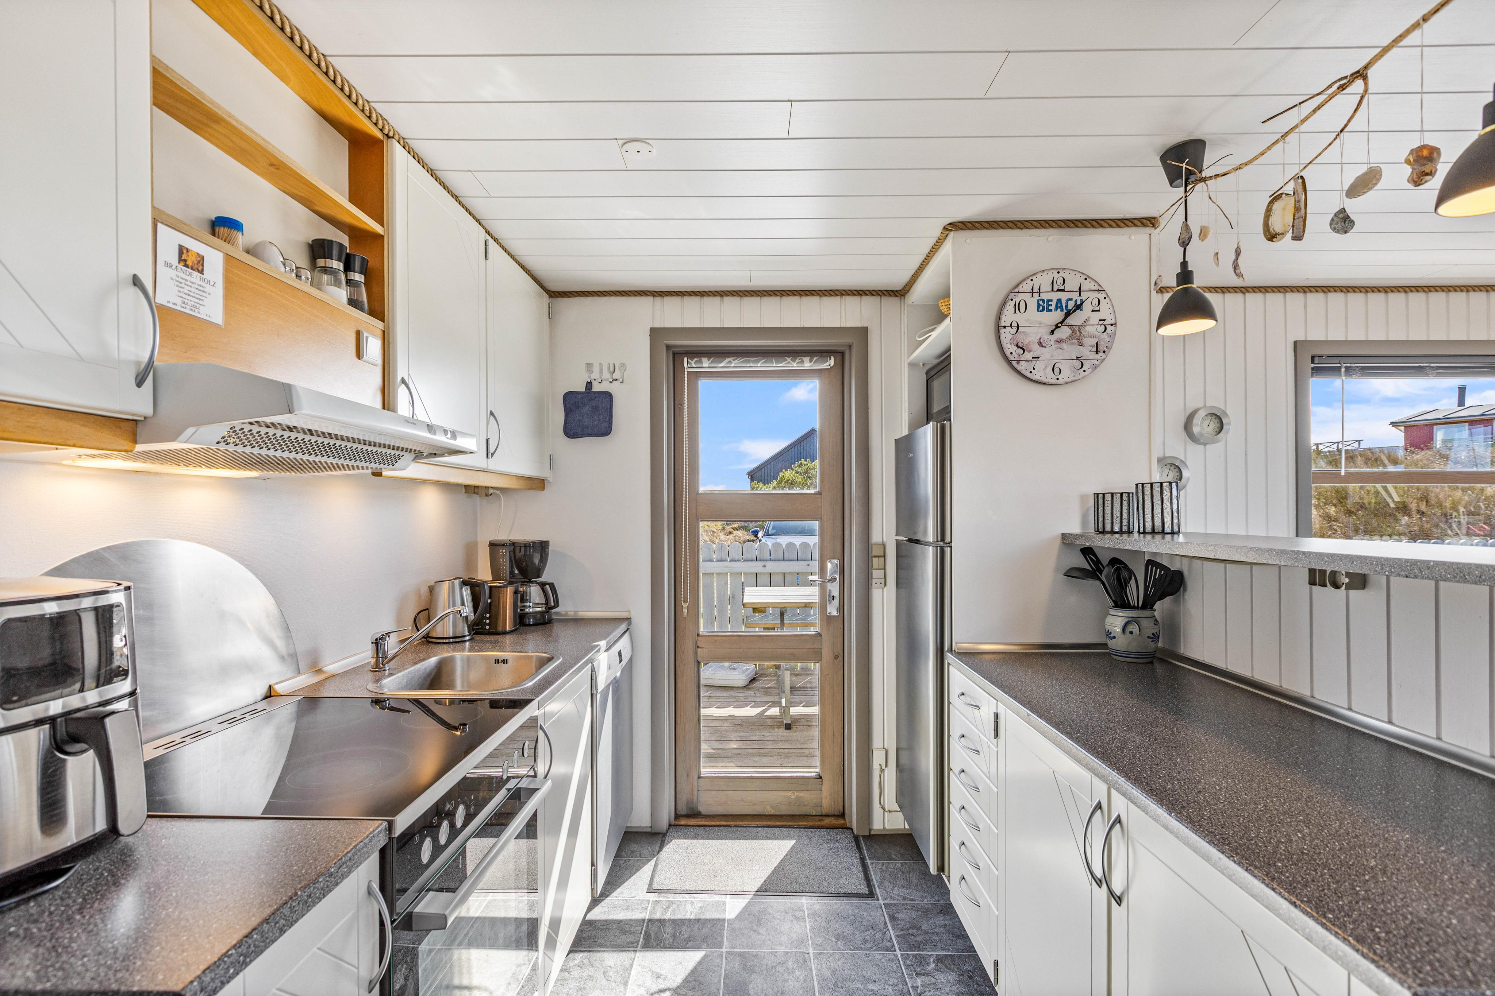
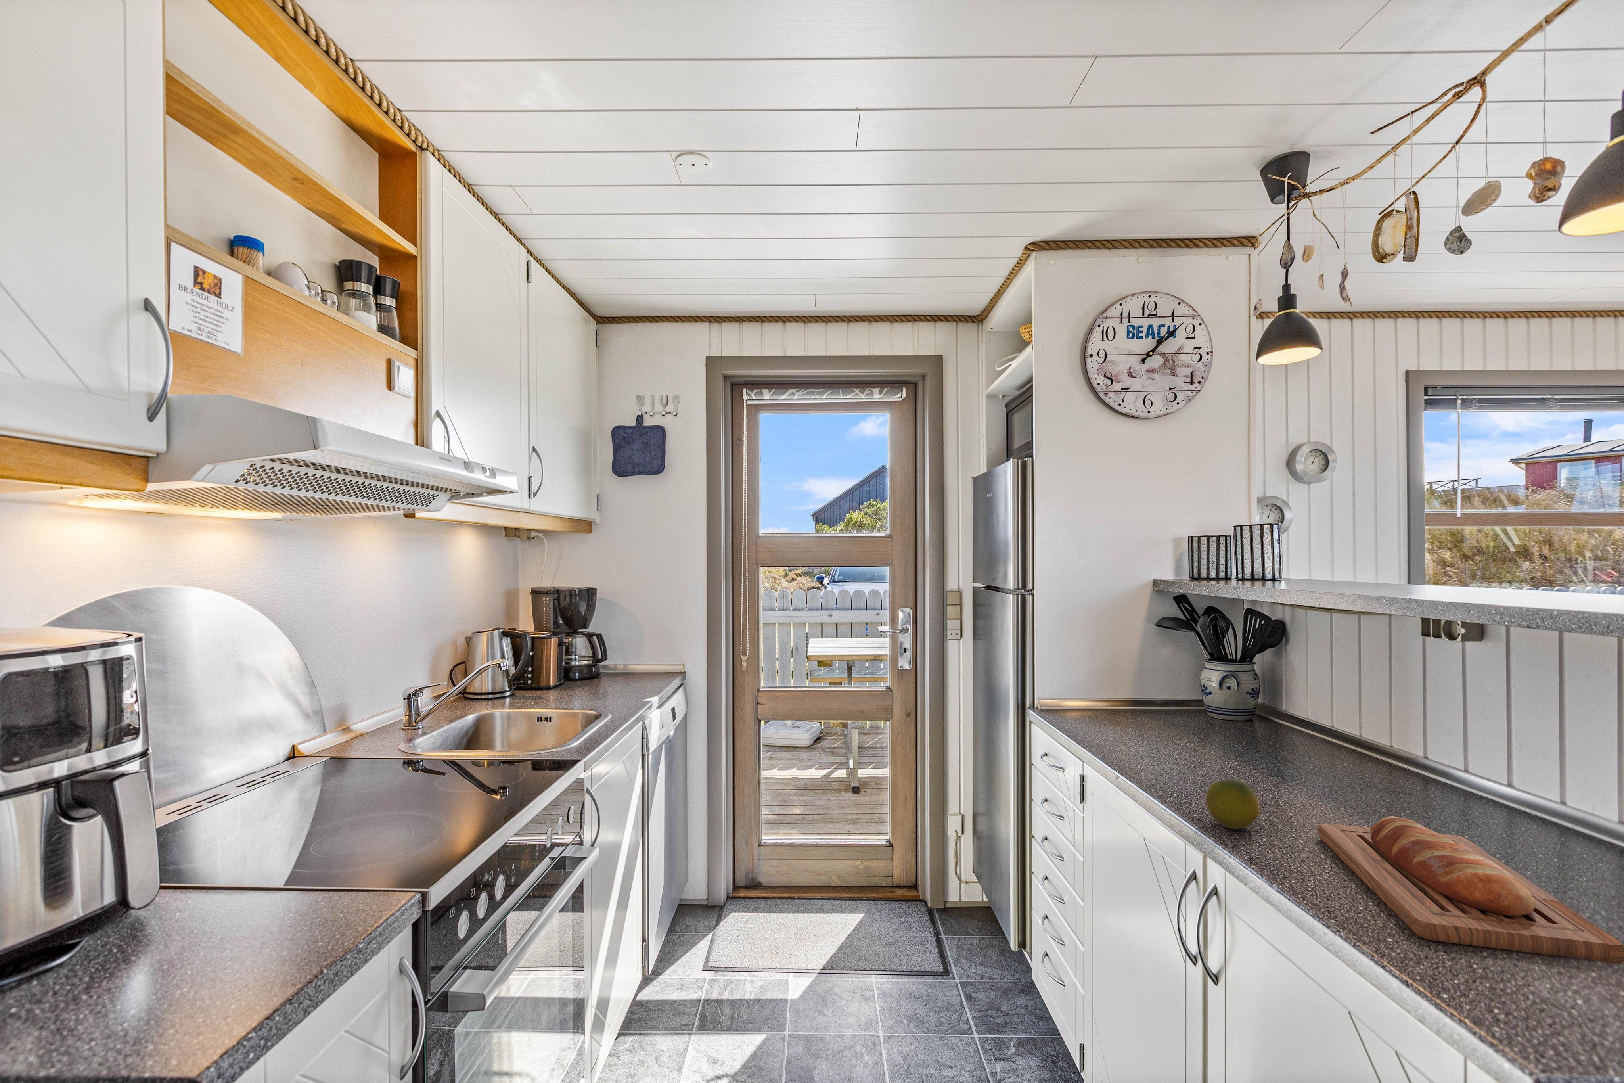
+ bread loaf [1317,816,1624,965]
+ fruit [1205,780,1260,829]
